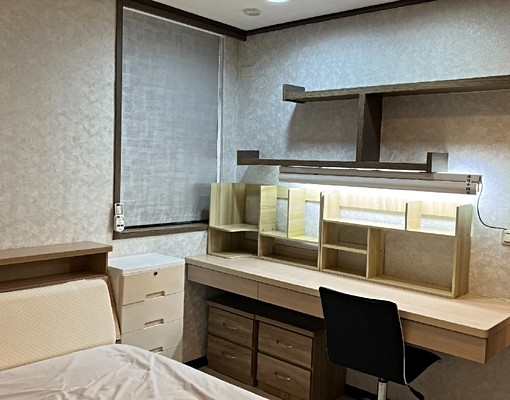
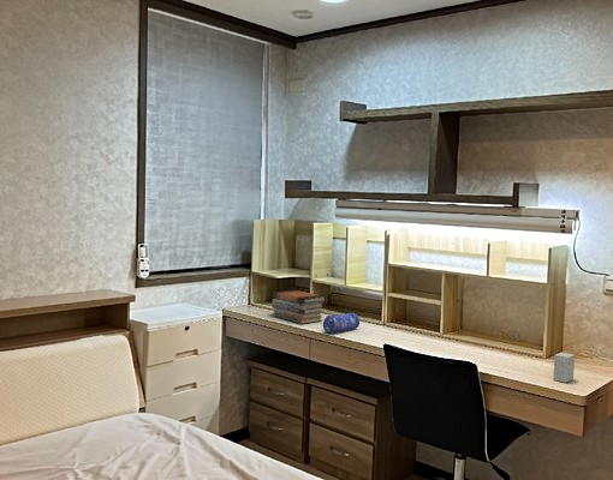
+ pencil case [322,312,361,335]
+ small box [552,352,576,384]
+ book stack [270,289,327,325]
